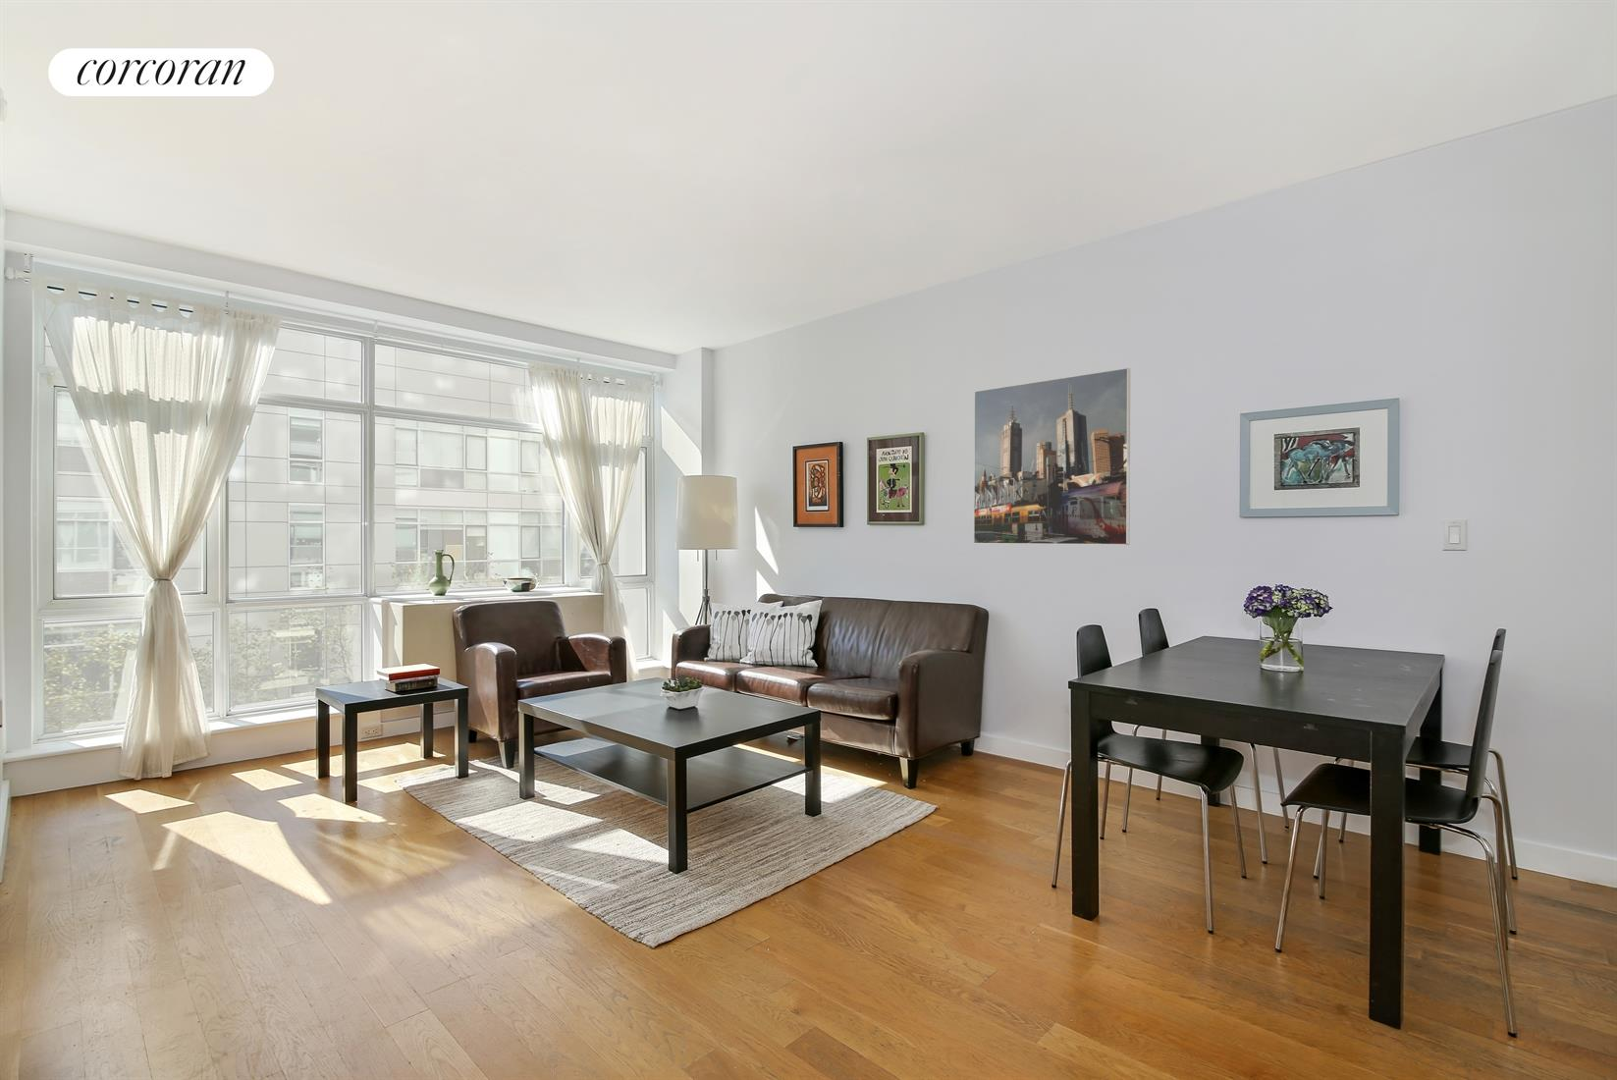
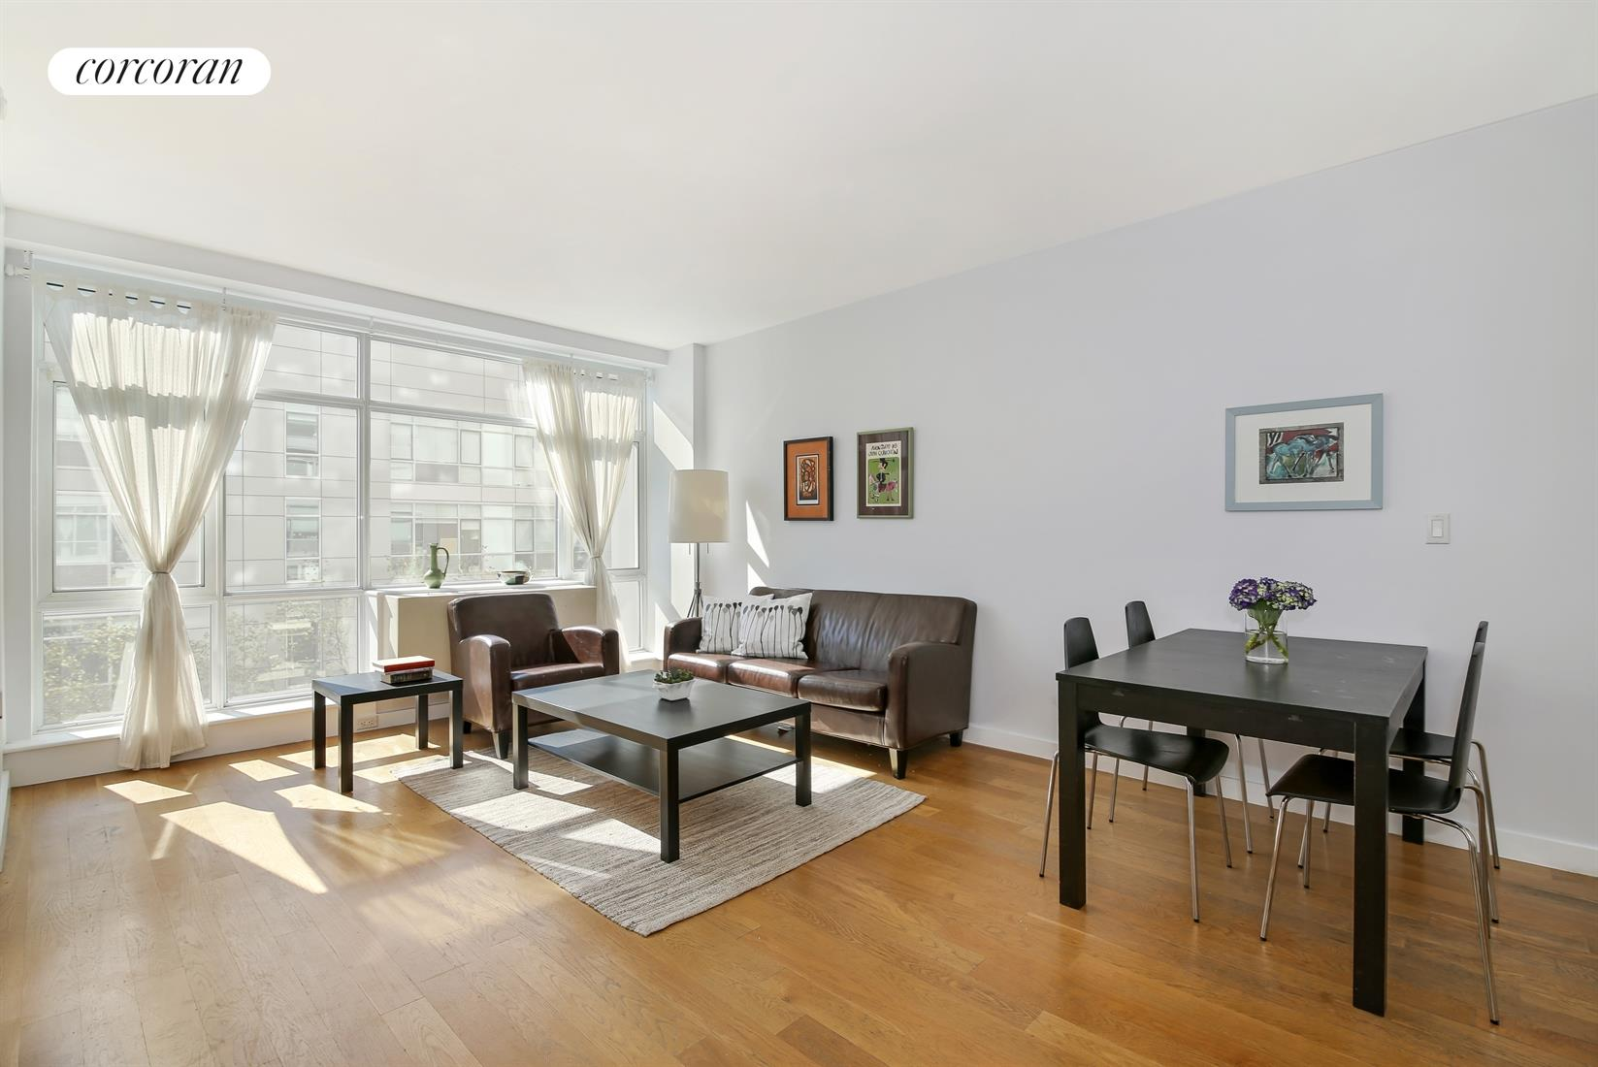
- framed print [972,368,1131,546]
